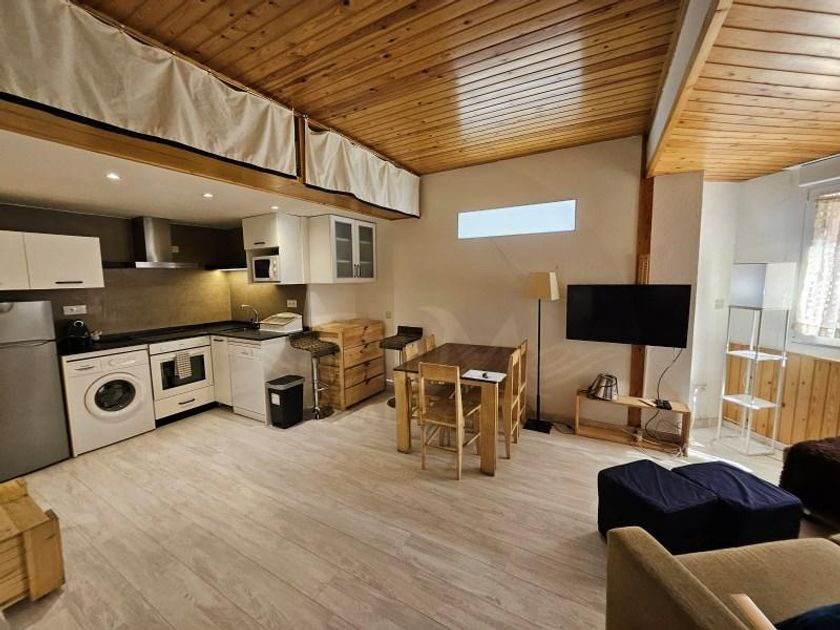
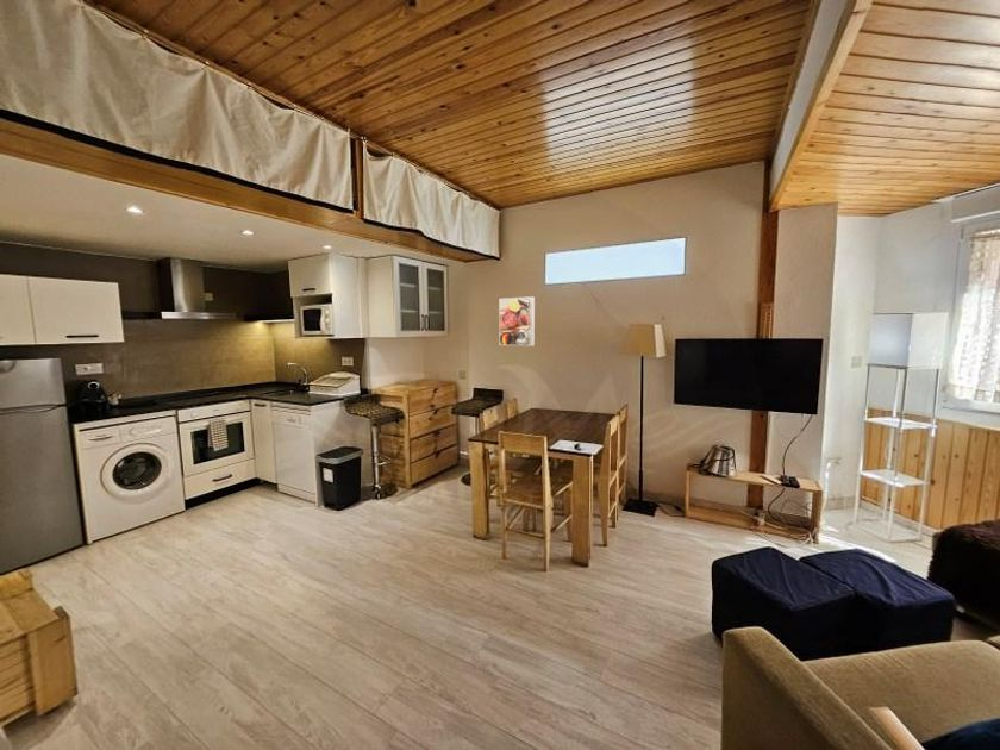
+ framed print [498,295,536,346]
